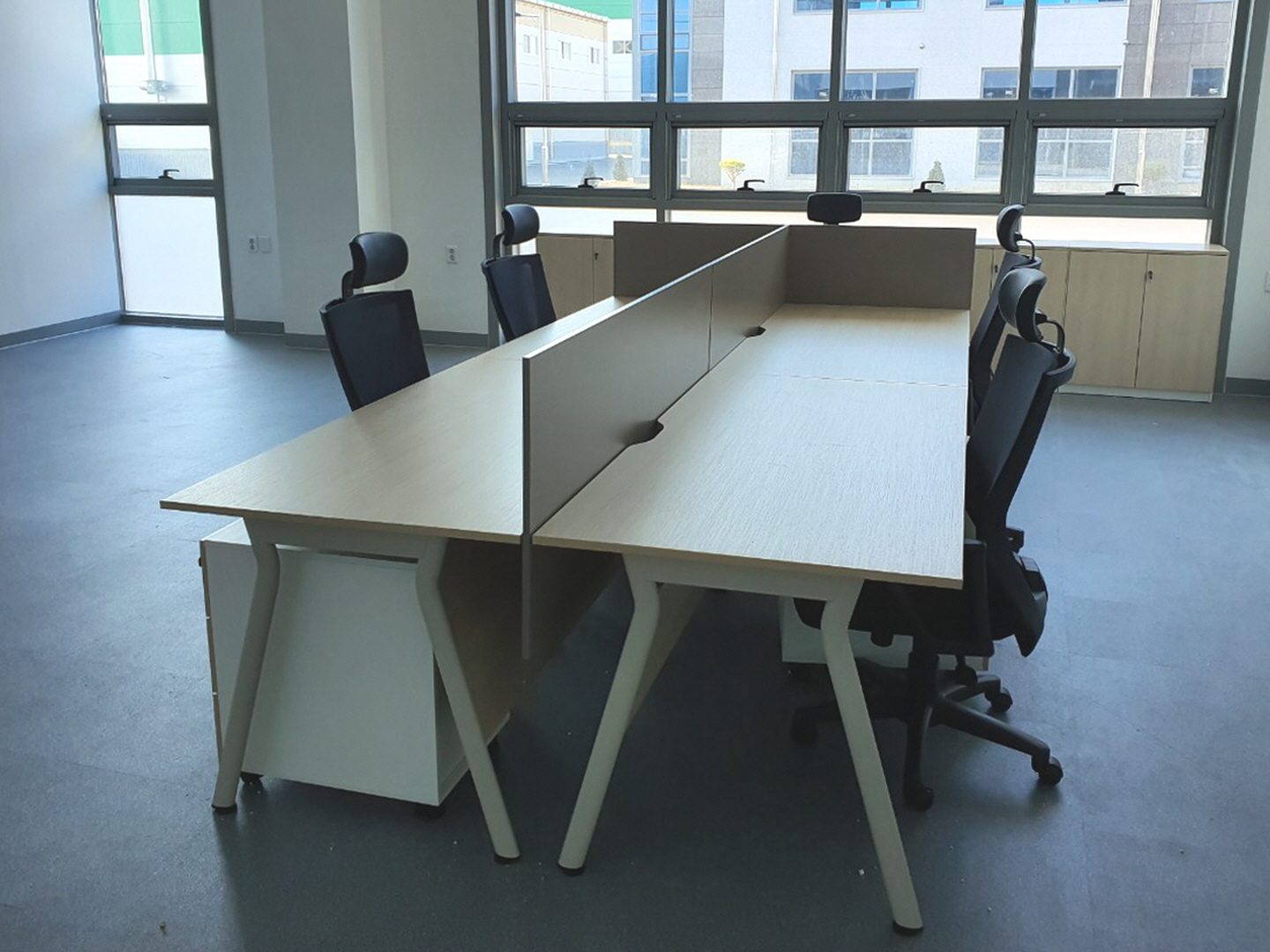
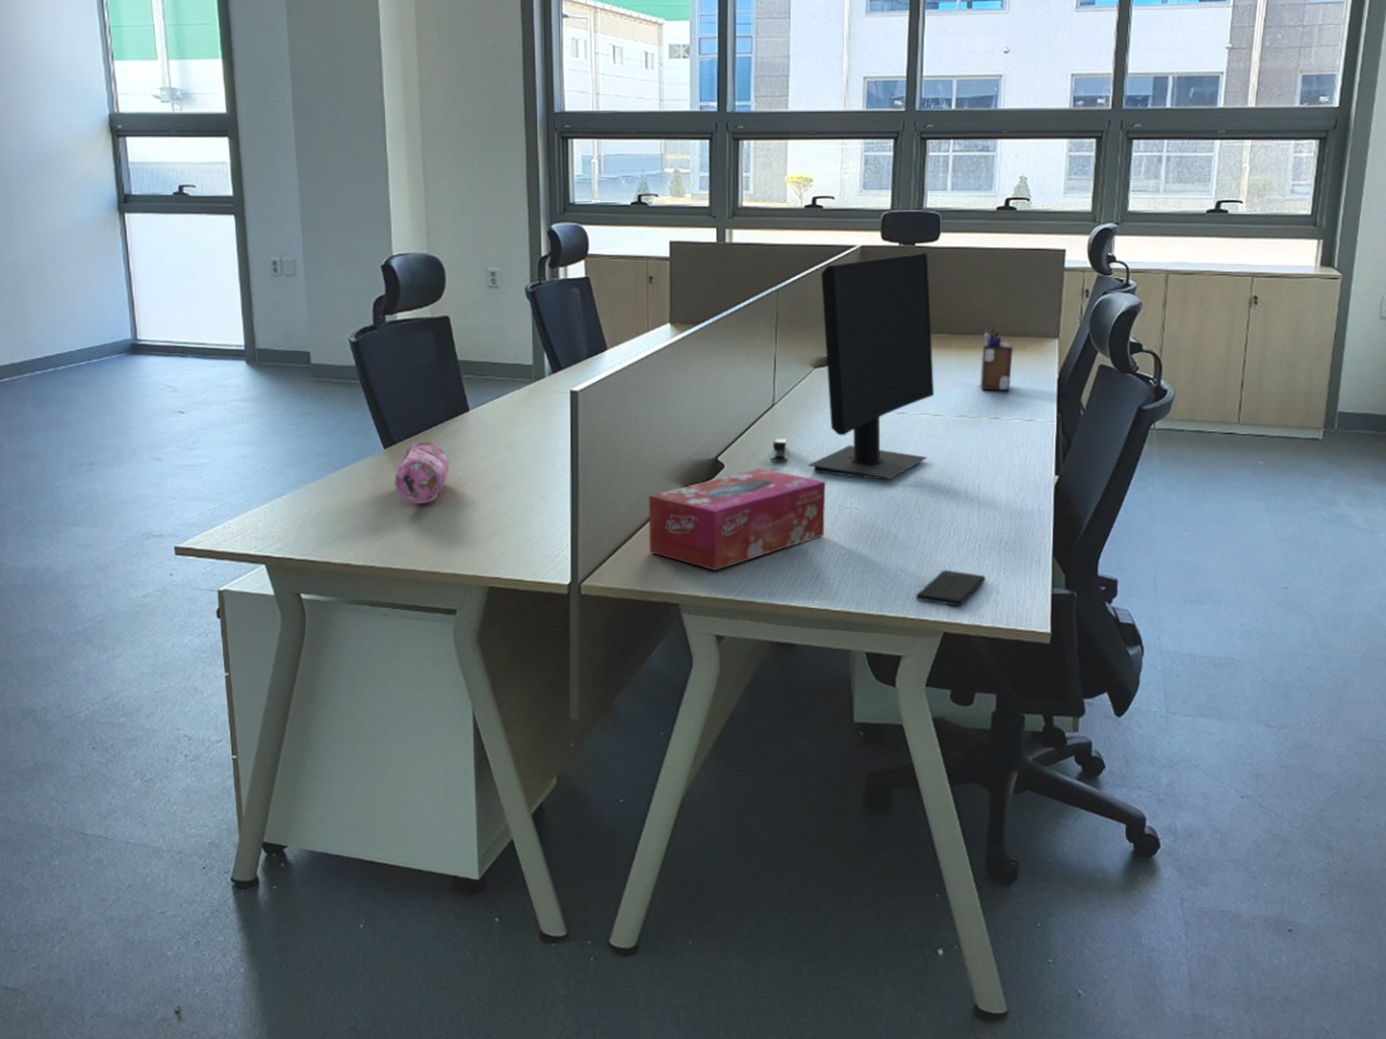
+ stapler [769,438,789,463]
+ pencil case [394,441,450,504]
+ computer monitor [808,252,934,481]
+ tissue box [648,467,826,572]
+ smartphone [916,570,987,606]
+ desk organizer [980,325,1014,392]
